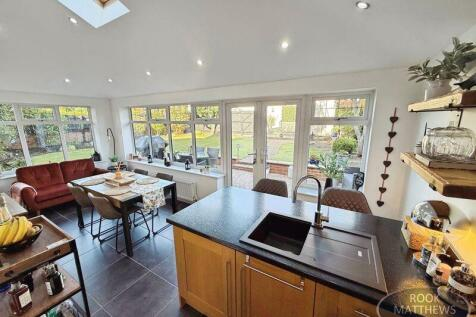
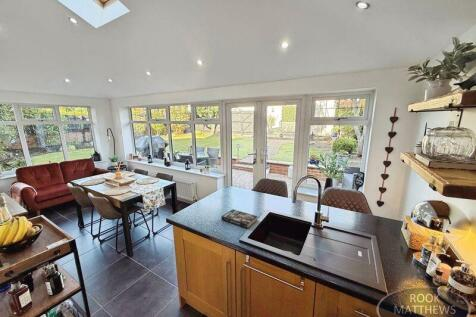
+ book [220,208,259,229]
